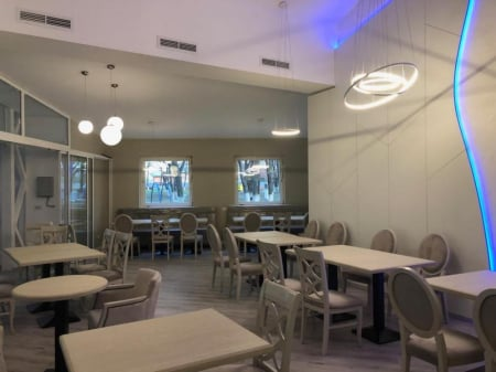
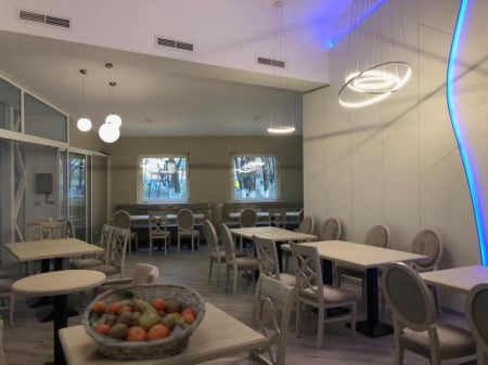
+ fruit basket [80,282,207,363]
